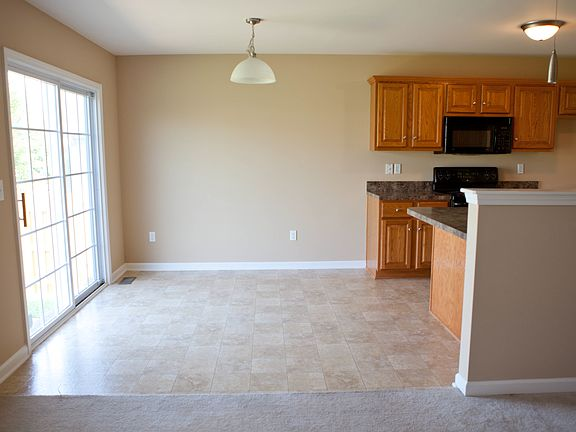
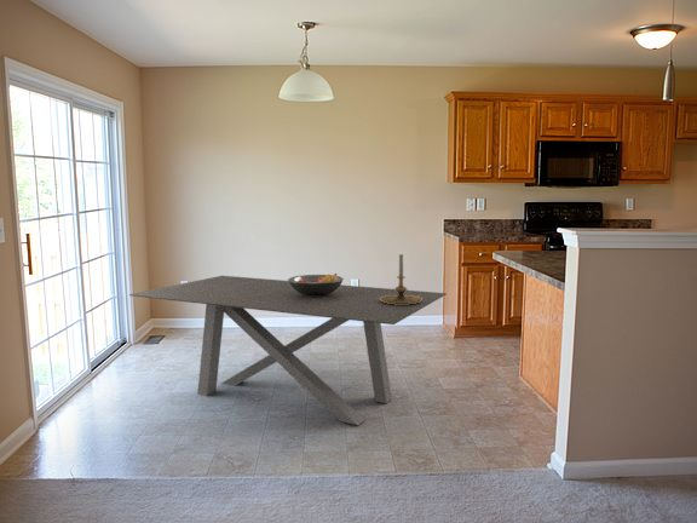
+ fruit bowl [287,272,345,295]
+ candle holder [380,253,422,305]
+ dining table [128,275,448,426]
